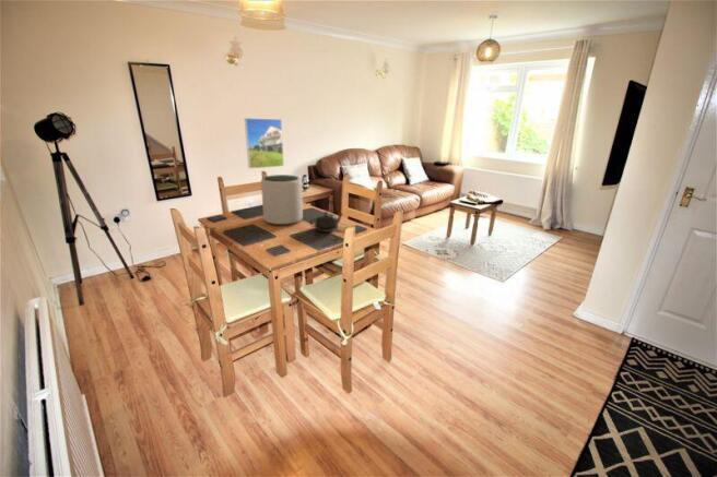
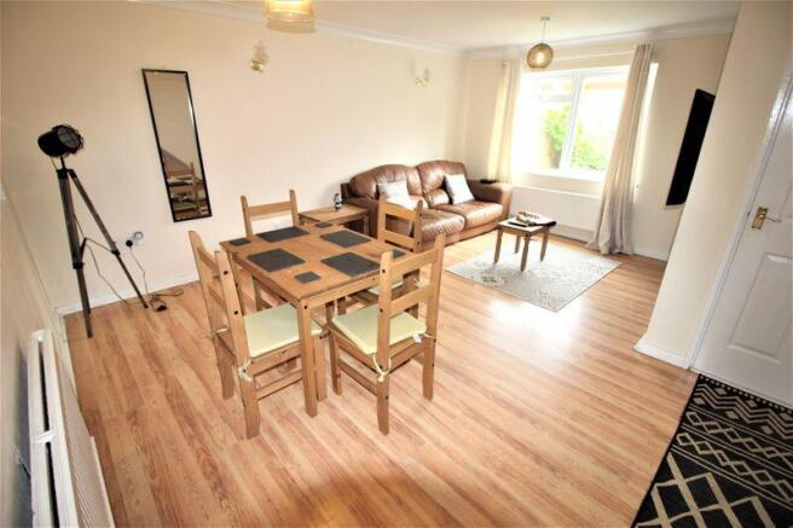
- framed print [244,117,285,170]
- plant pot [260,174,304,226]
- teapot [308,211,344,234]
